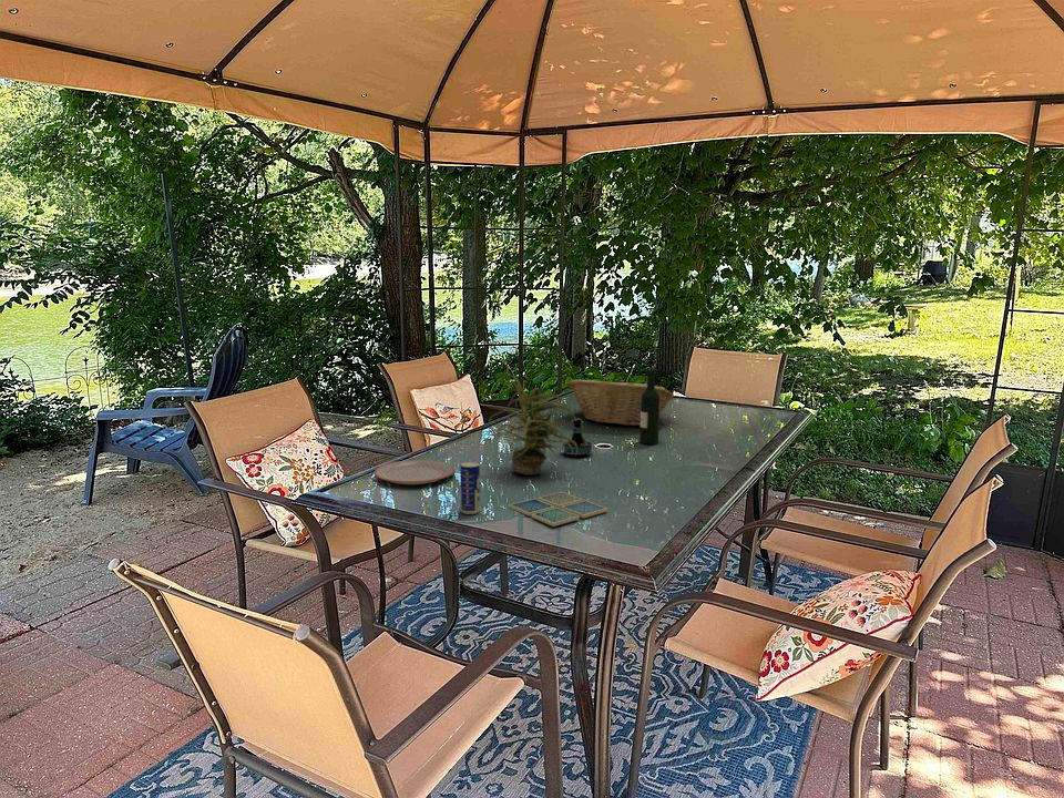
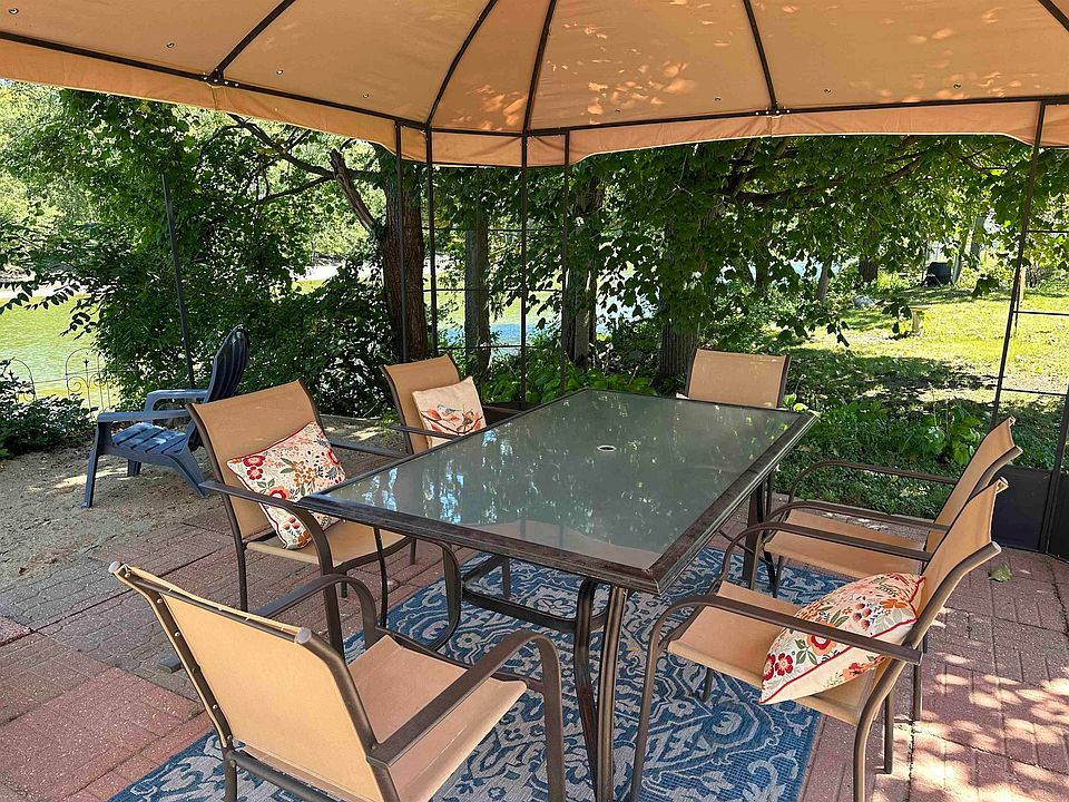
- wine bottle [638,369,661,446]
- drink coaster [509,491,608,528]
- potted plant [488,375,577,477]
- beverage can [460,461,481,515]
- tequila bottle [562,418,593,458]
- fruit basket [566,378,675,427]
- plate [374,459,456,485]
